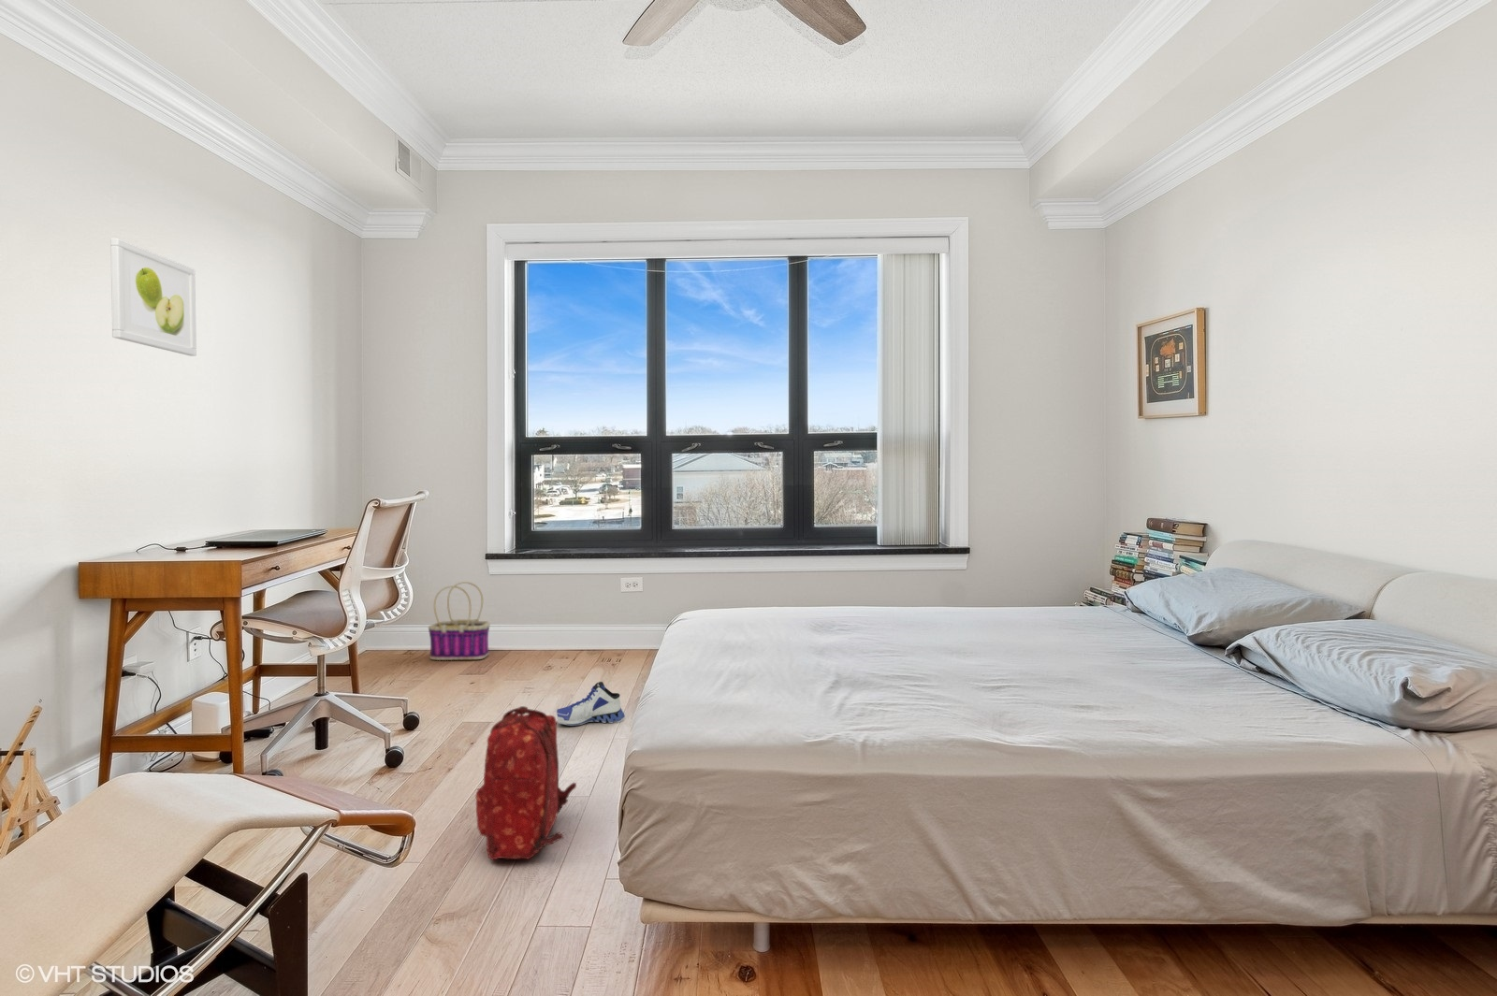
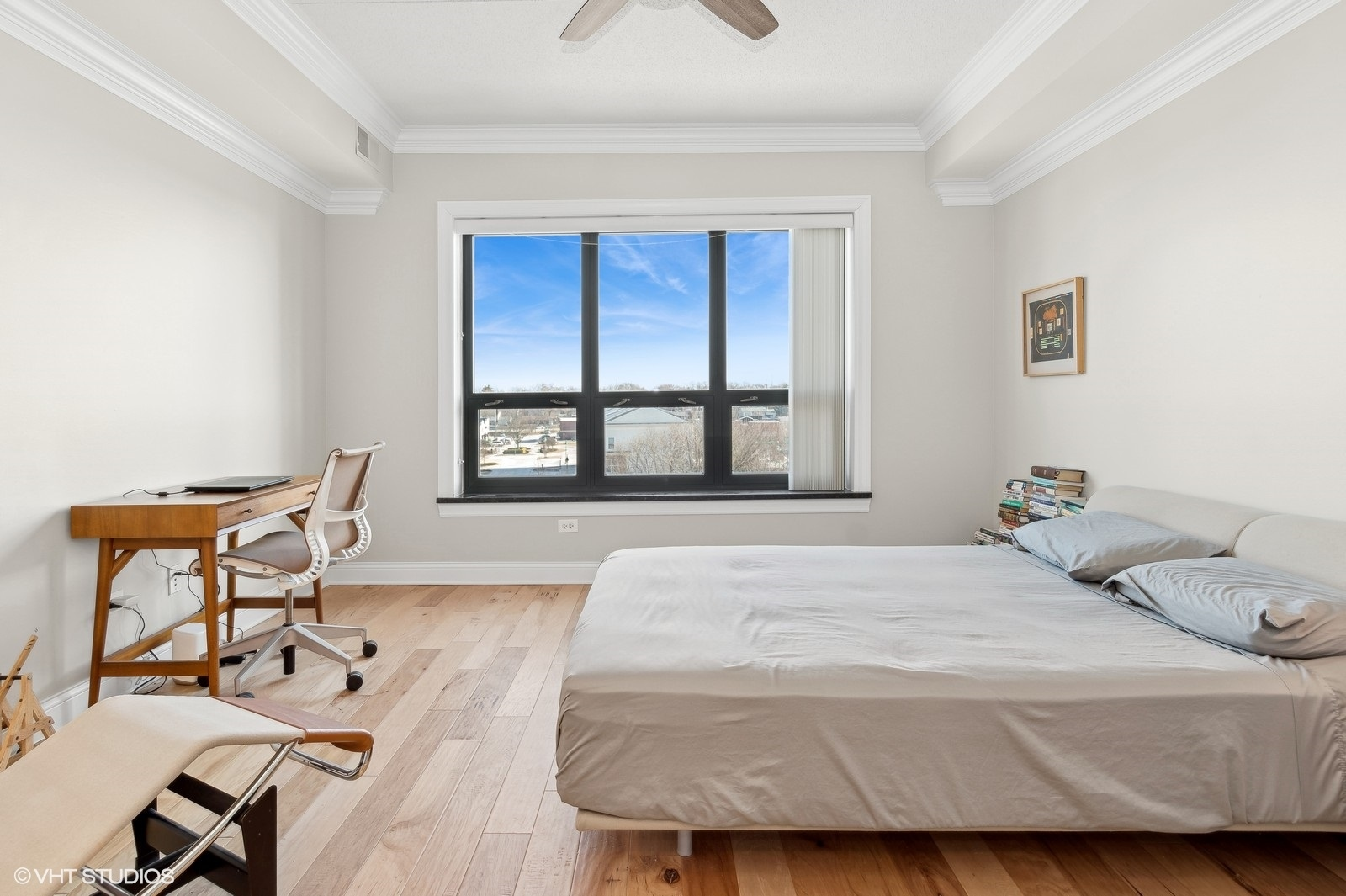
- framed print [109,238,198,357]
- sneaker [556,680,626,727]
- basket [427,580,492,661]
- backpack [475,705,577,861]
